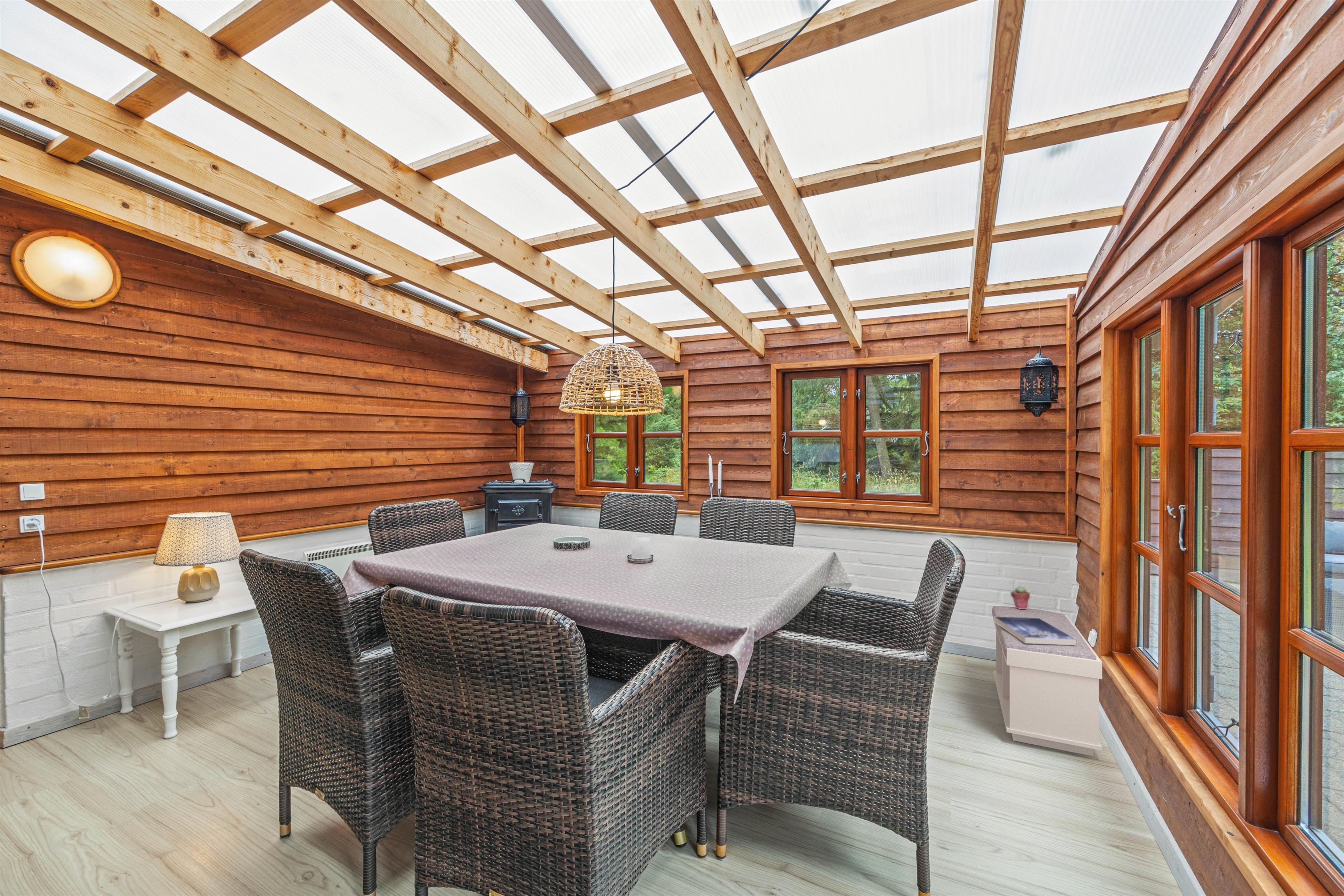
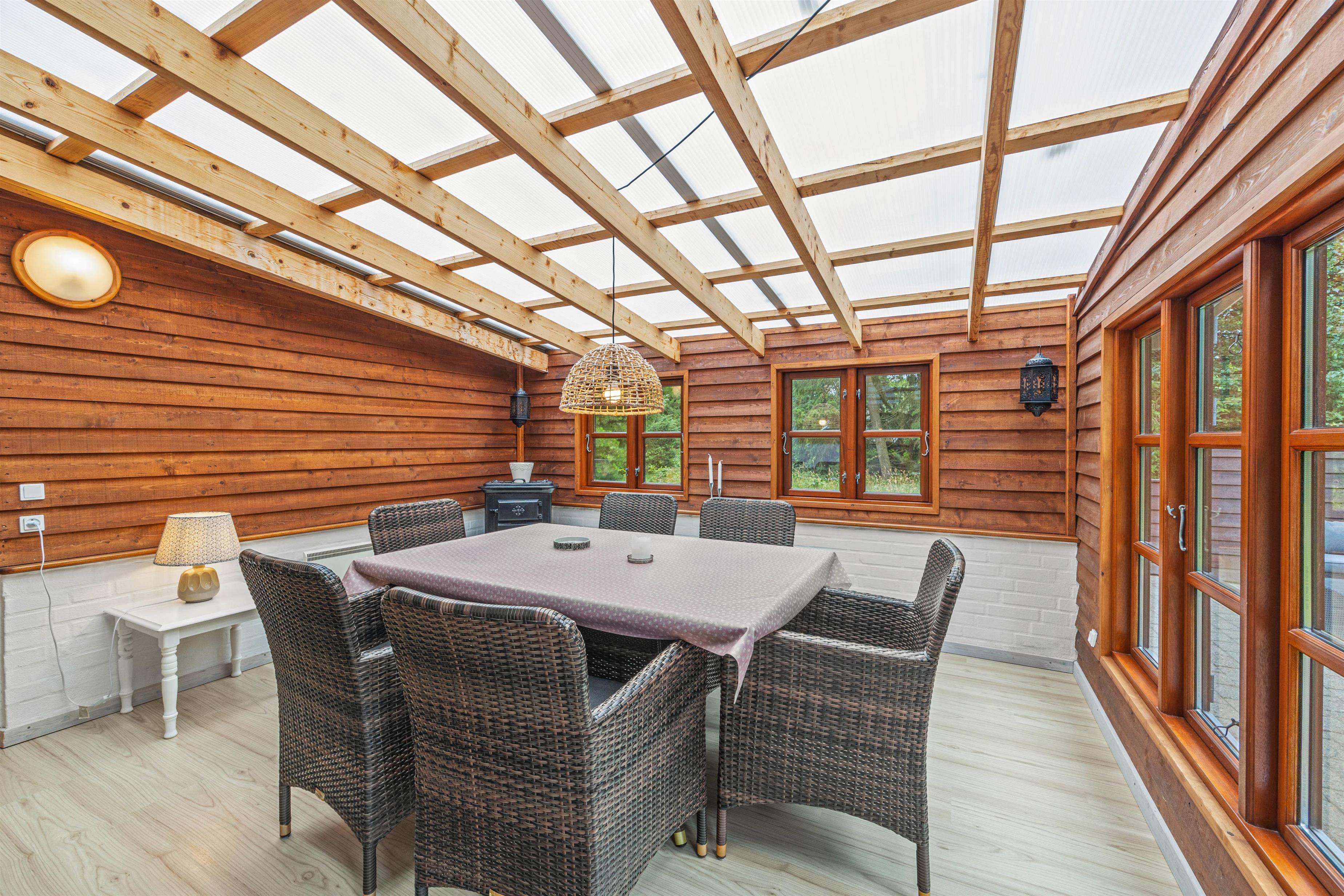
- bench [992,605,1103,756]
- book [994,616,1077,645]
- potted succulent [1010,586,1031,609]
